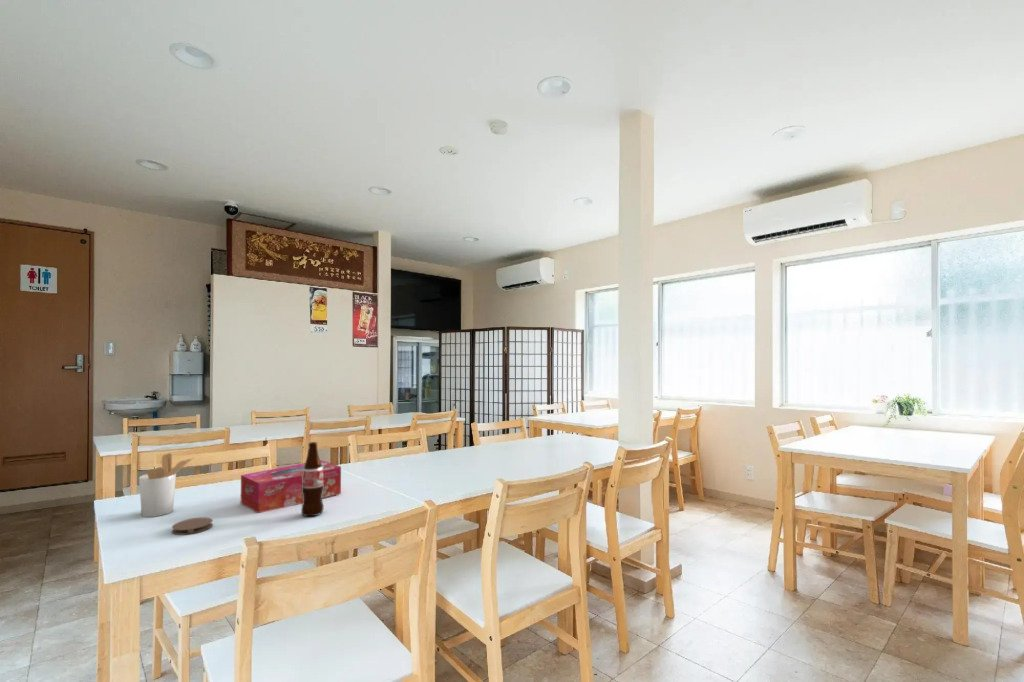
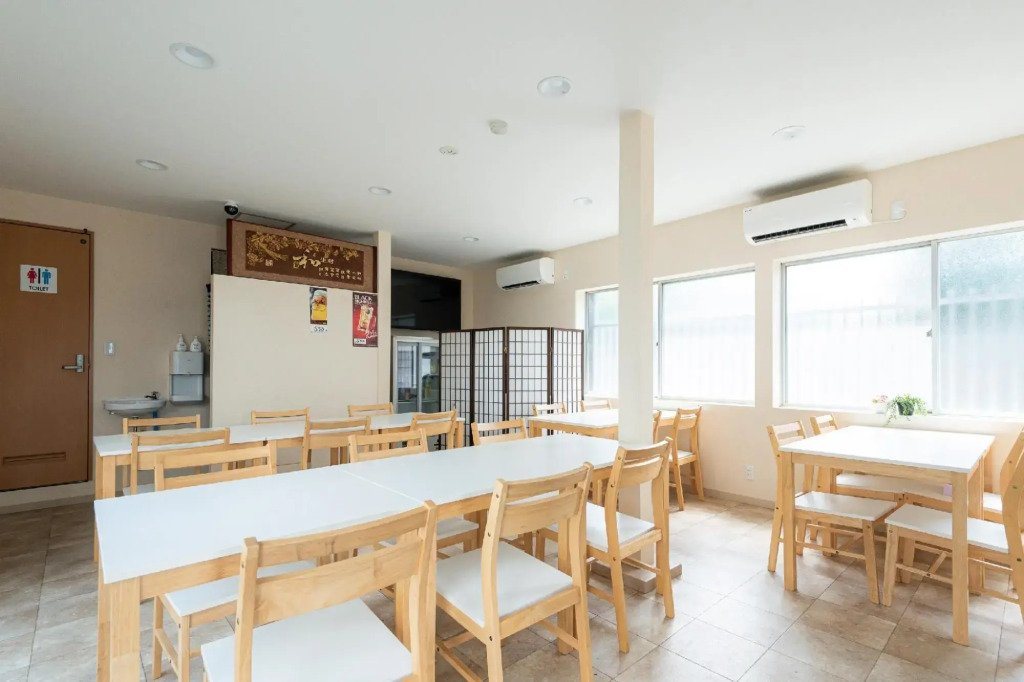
- bottle [300,441,325,517]
- utensil holder [138,452,195,518]
- tissue box [240,459,342,514]
- coaster [171,516,213,536]
